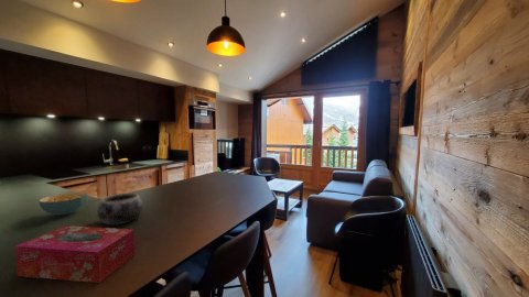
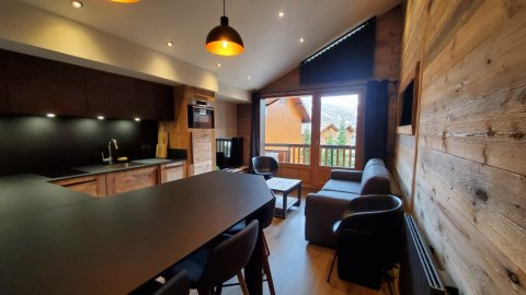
- decorative bowl [96,193,144,227]
- cereal bowl [37,191,88,217]
- tissue box [14,224,136,284]
